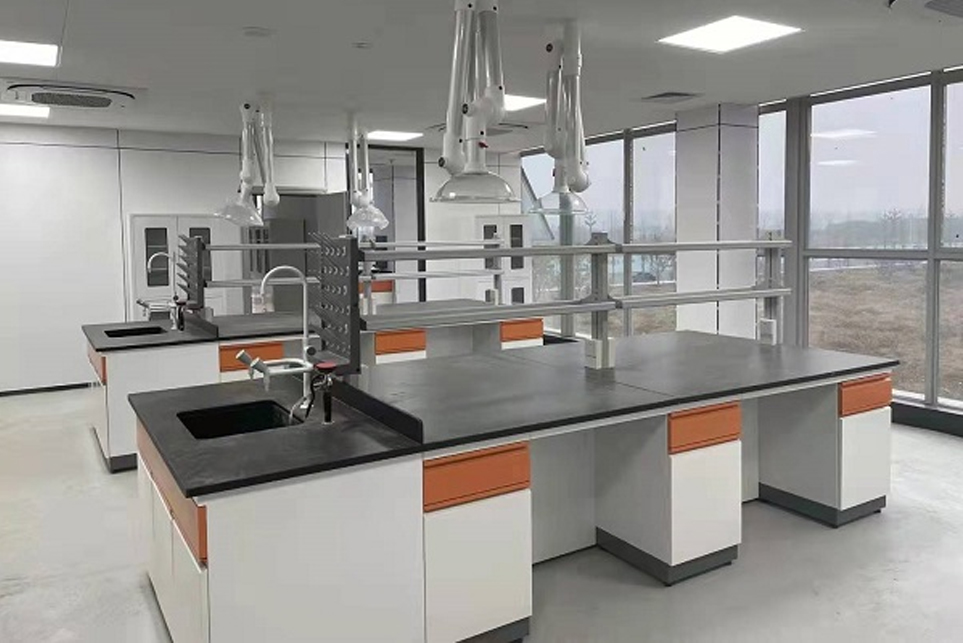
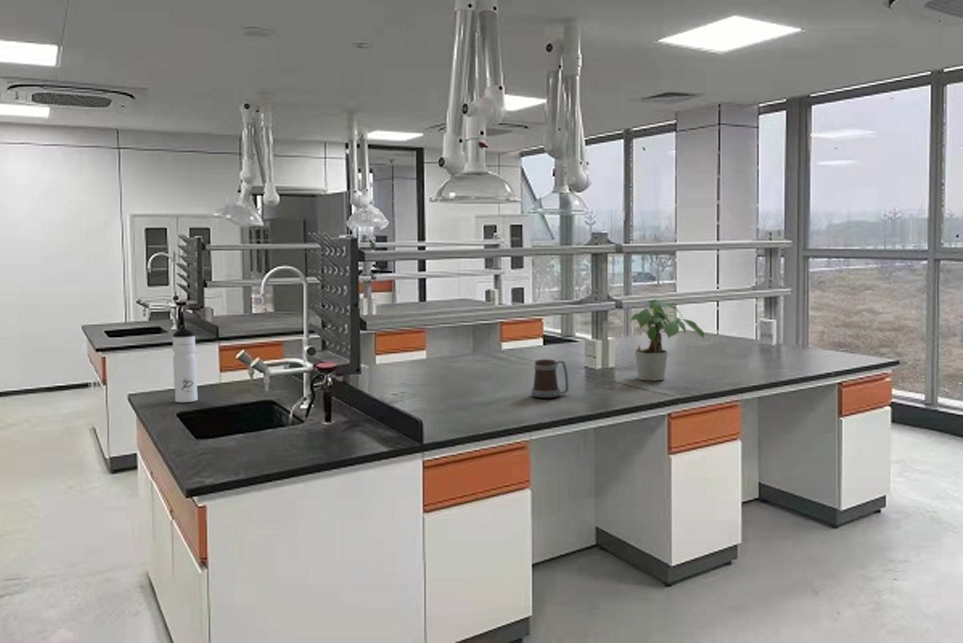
+ water bottle [171,325,199,403]
+ mug [530,358,570,399]
+ potted plant [630,298,706,382]
